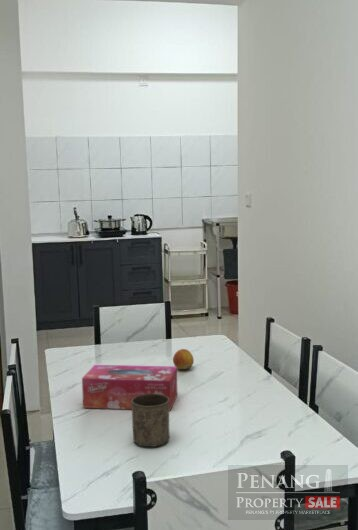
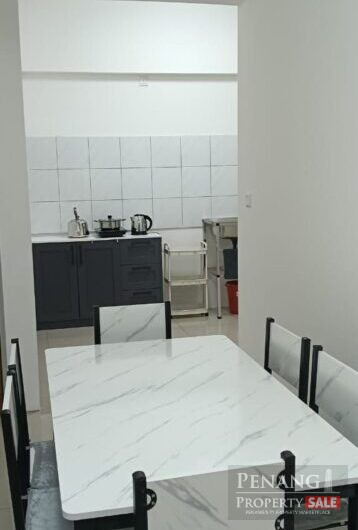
- tissue box [81,364,178,411]
- fruit [172,348,195,370]
- cup [131,394,170,448]
